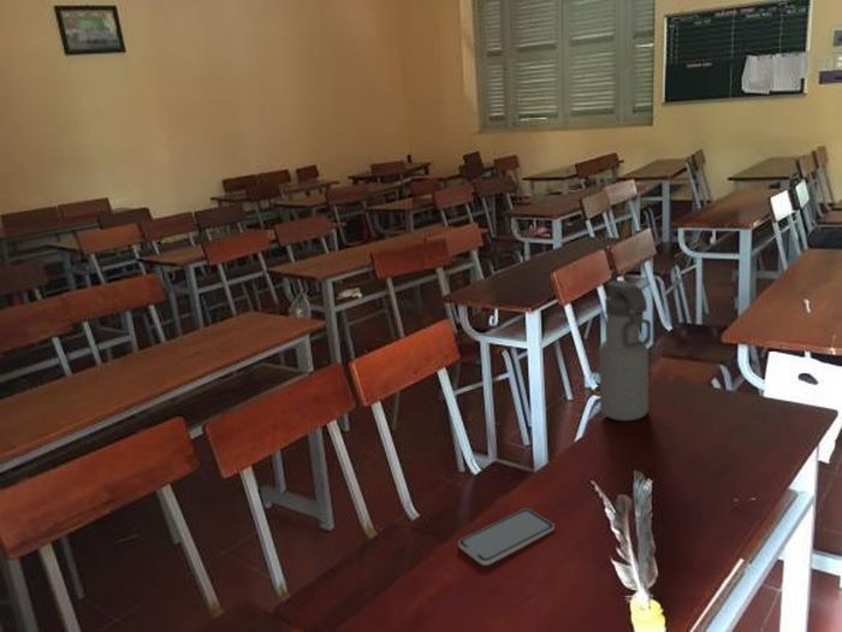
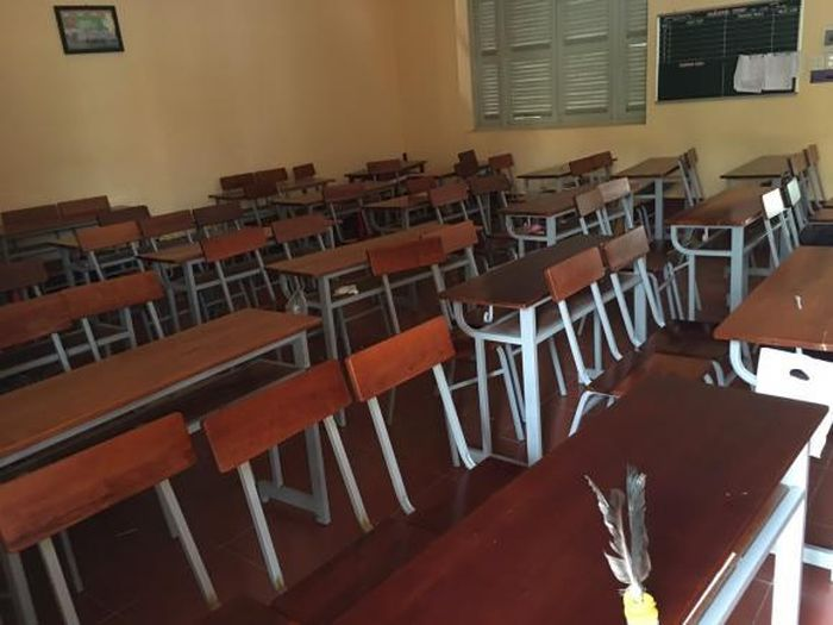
- water bottle [598,279,652,423]
- smartphone [457,508,556,566]
